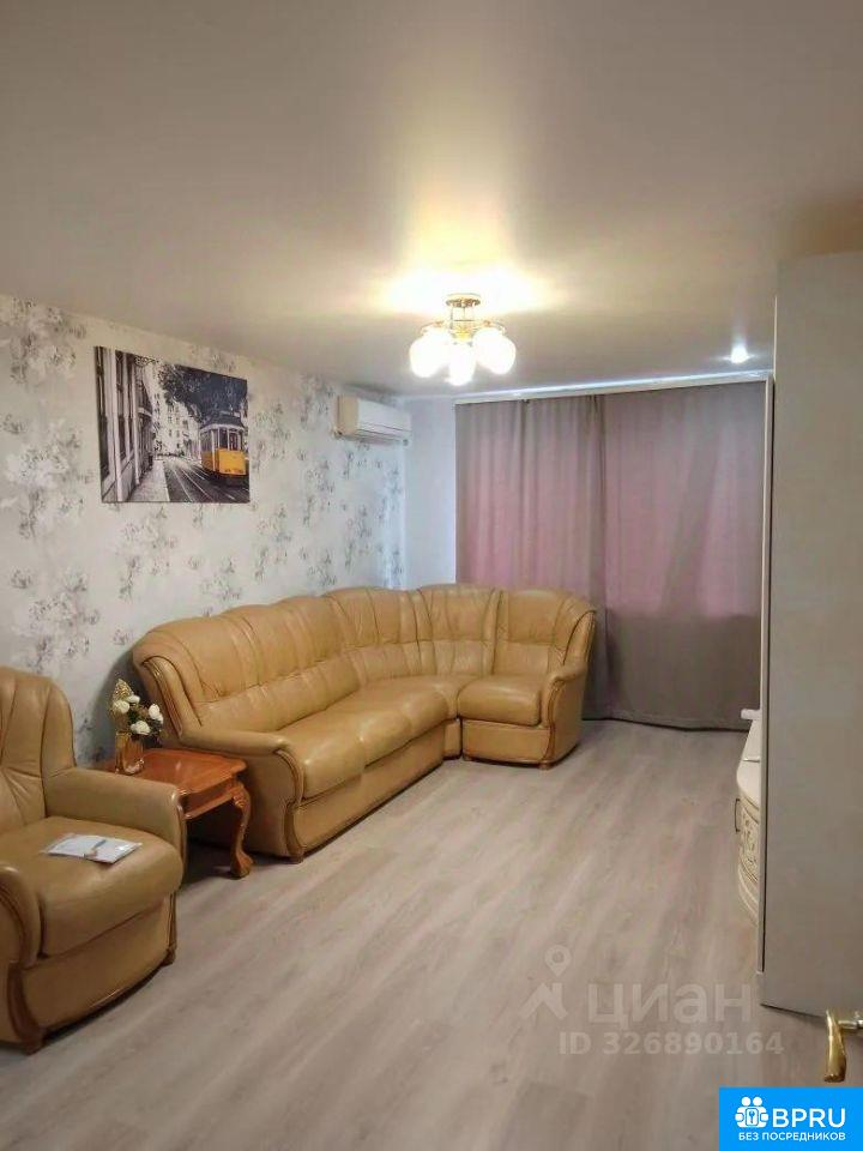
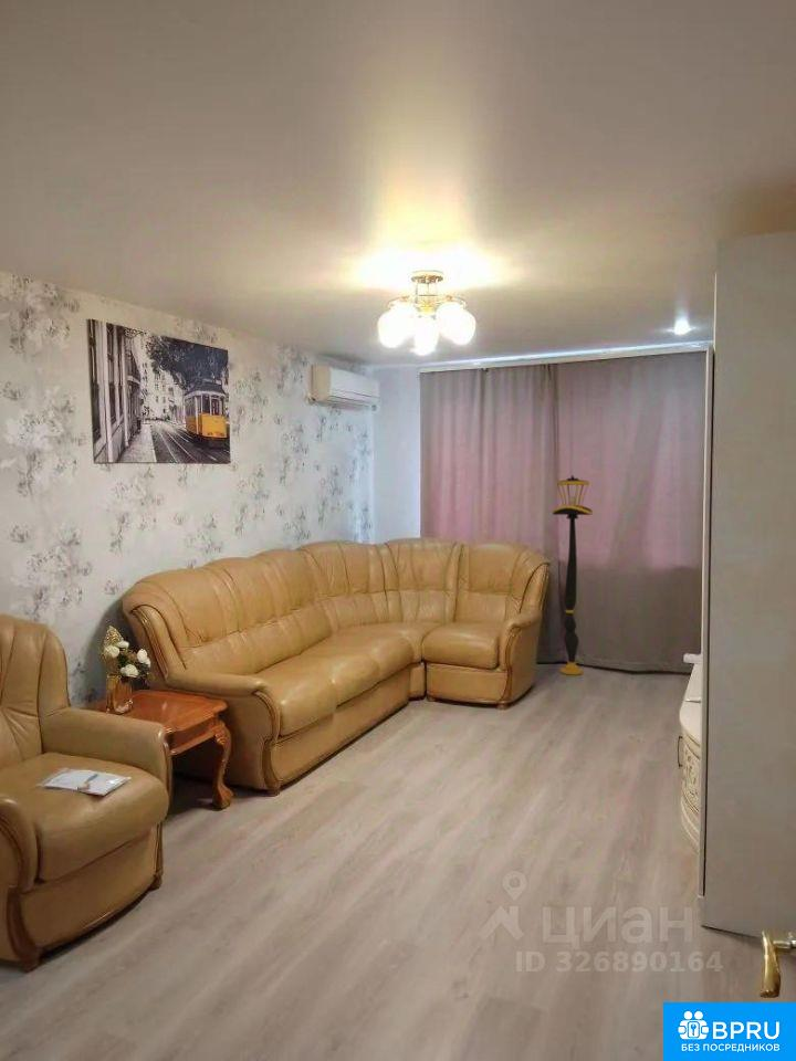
+ floor lamp [552,475,594,676]
